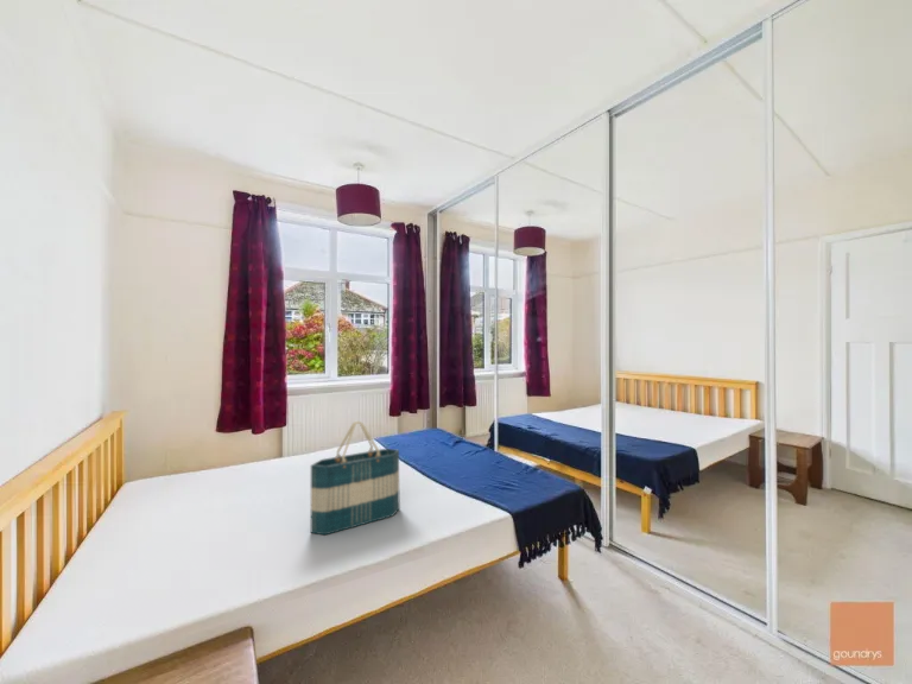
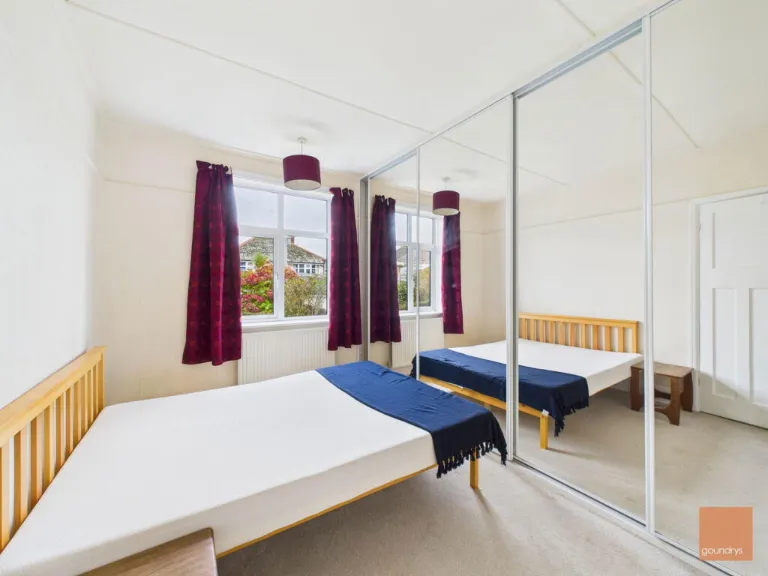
- tote bag [310,420,401,536]
